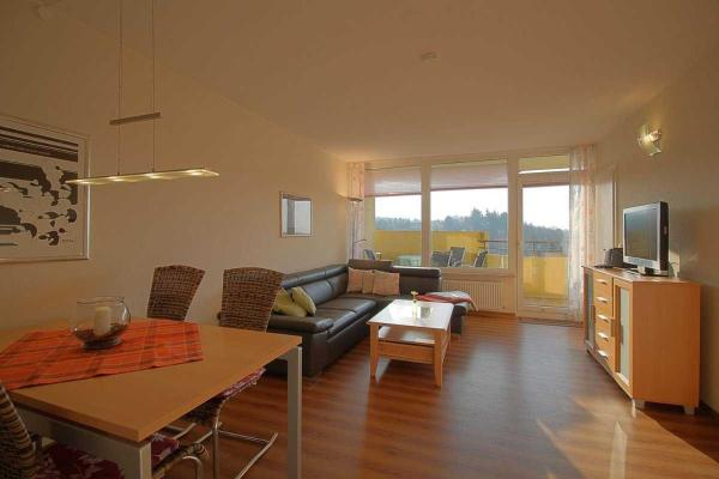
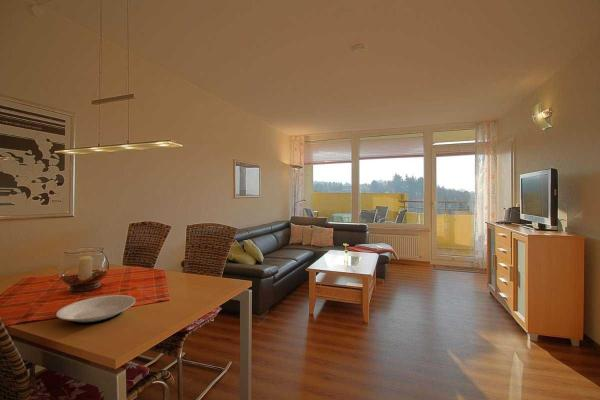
+ plate [55,294,136,325]
